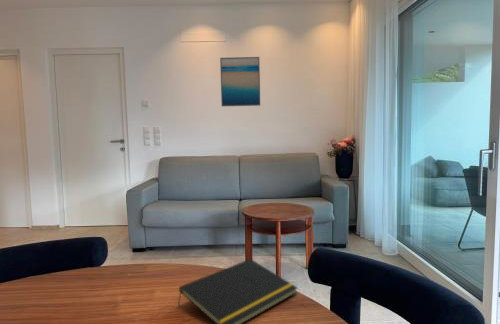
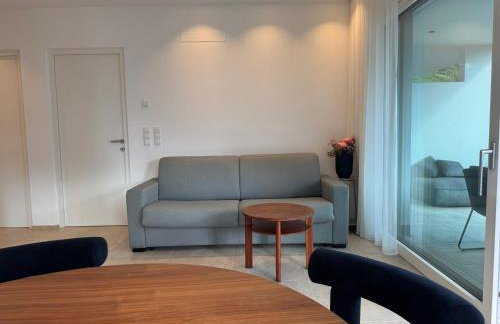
- notepad [177,258,299,324]
- wall art [219,56,261,107]
